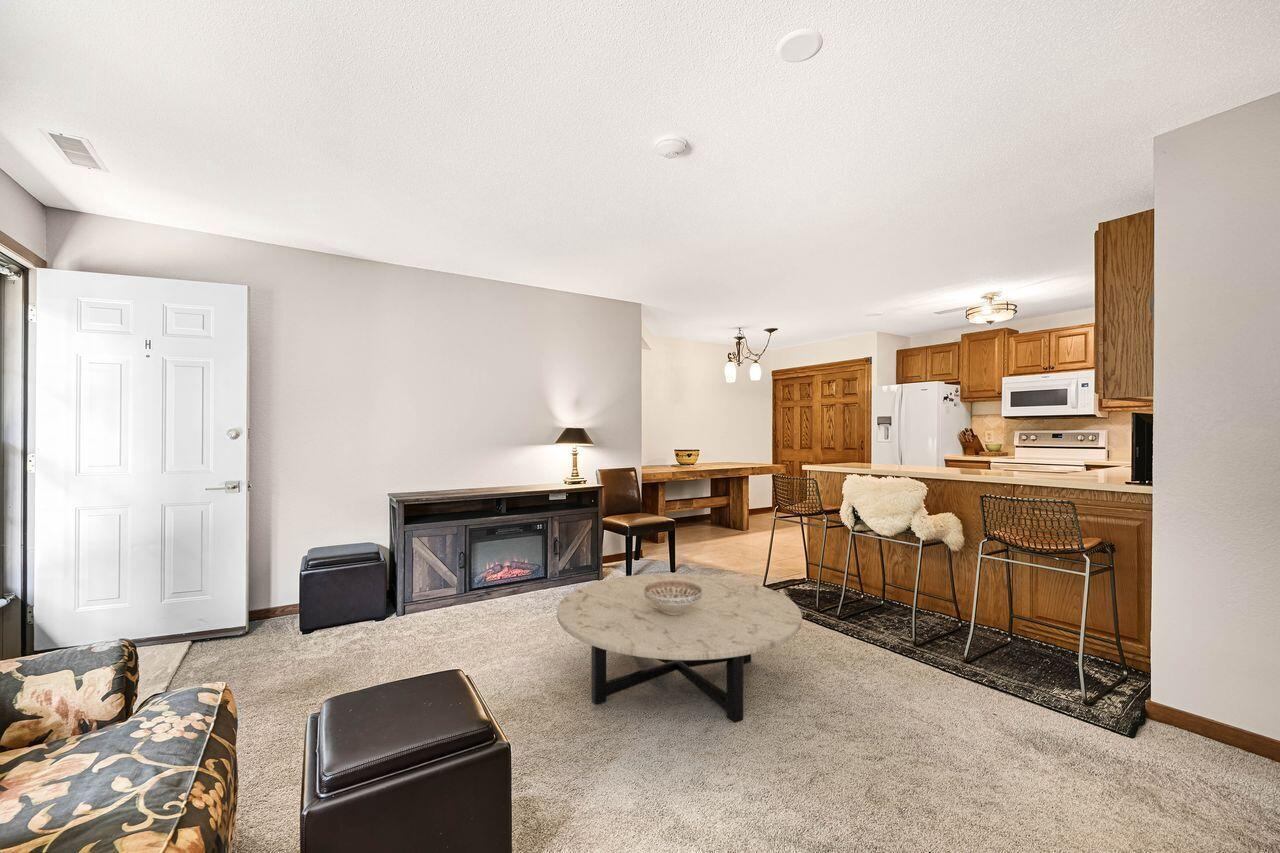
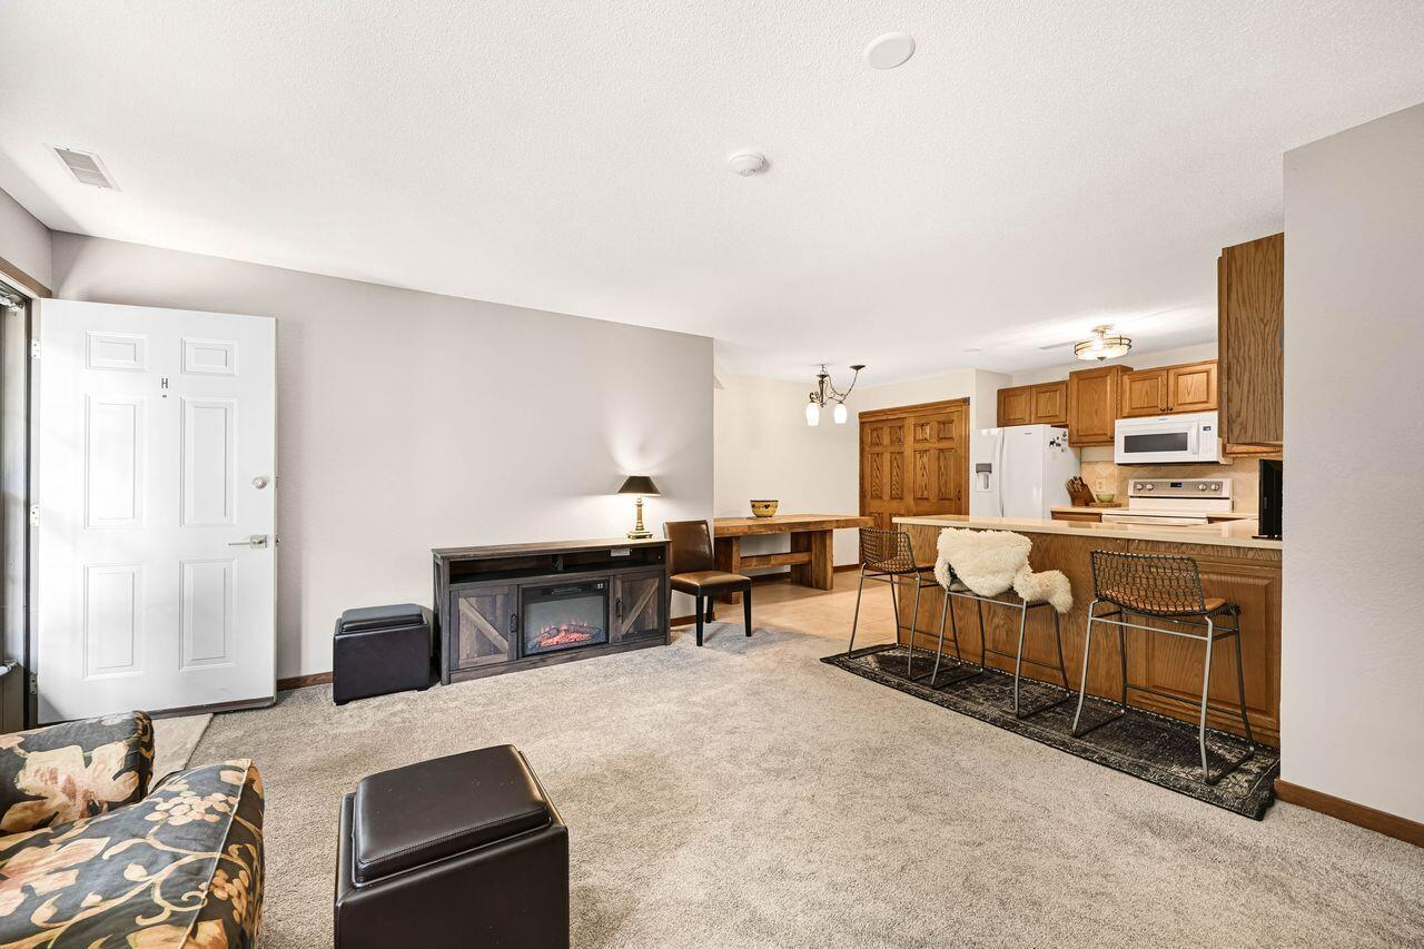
- decorative bowl [644,580,702,615]
- coffee table [556,573,803,724]
